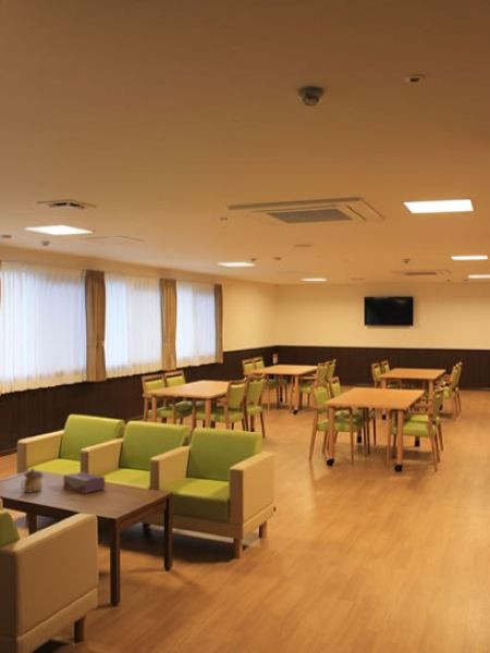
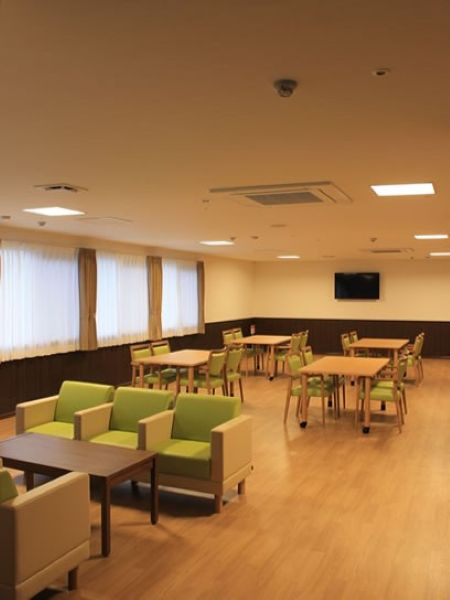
- tissue box [62,471,107,494]
- teapot [20,467,45,493]
